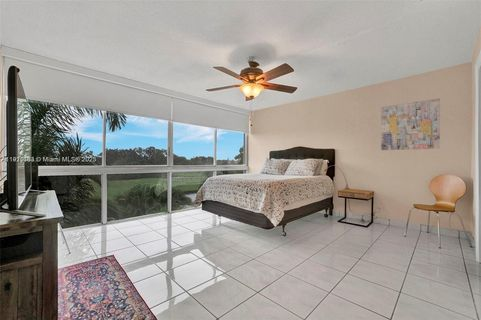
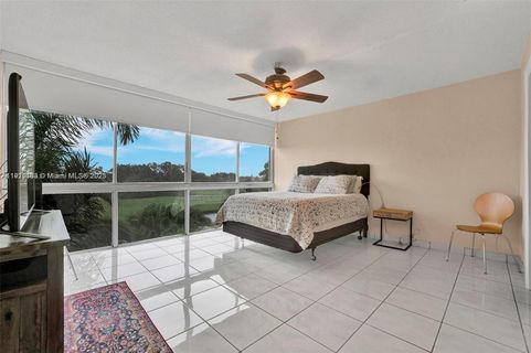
- wall art [380,97,441,151]
